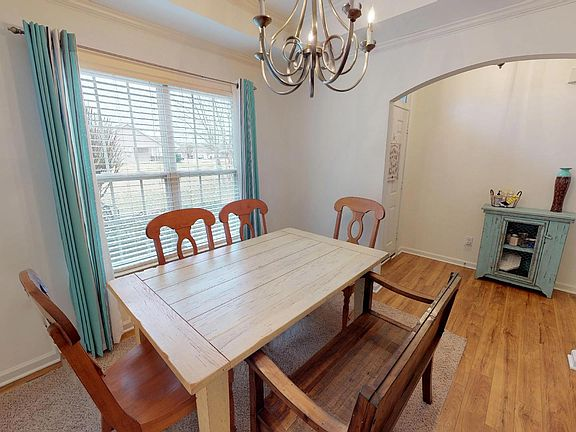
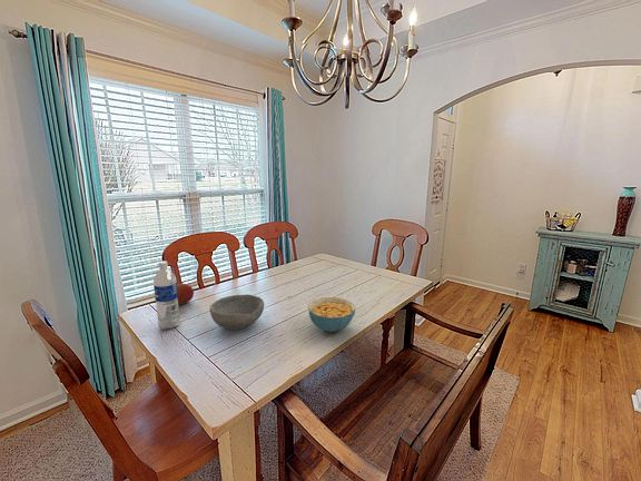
+ fruit [177,283,196,304]
+ water bottle [152,261,180,331]
+ cereal bowl [307,296,356,333]
+ bowl [208,293,265,331]
